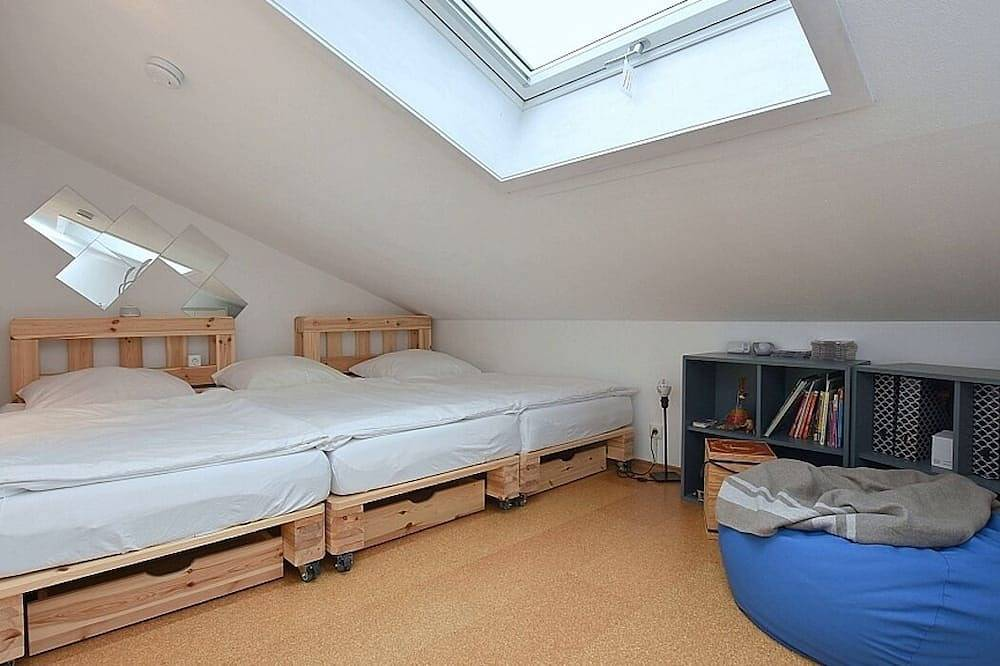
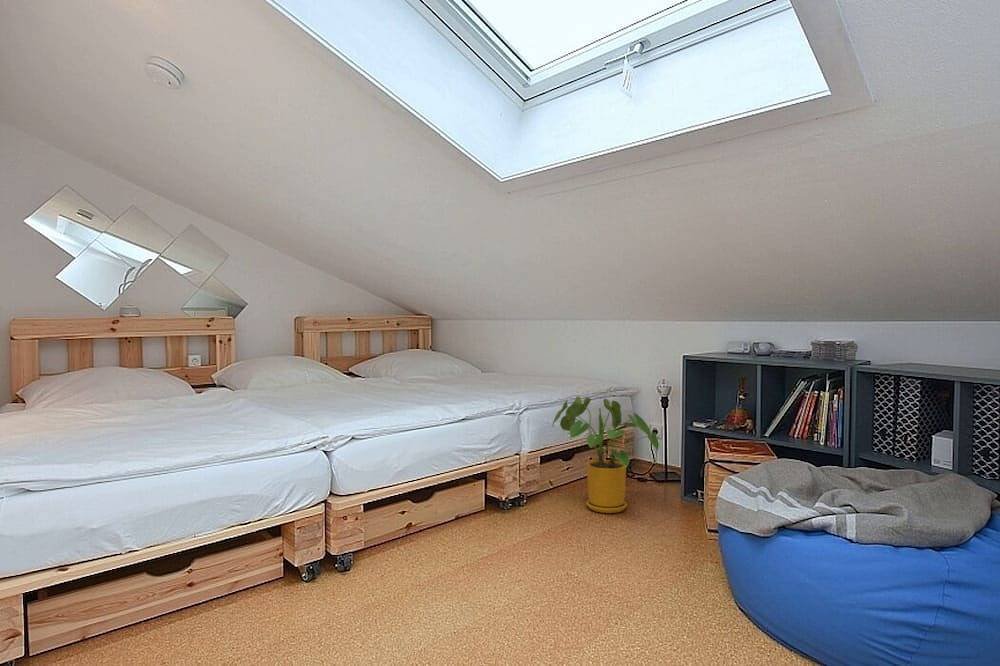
+ house plant [552,395,660,514]
